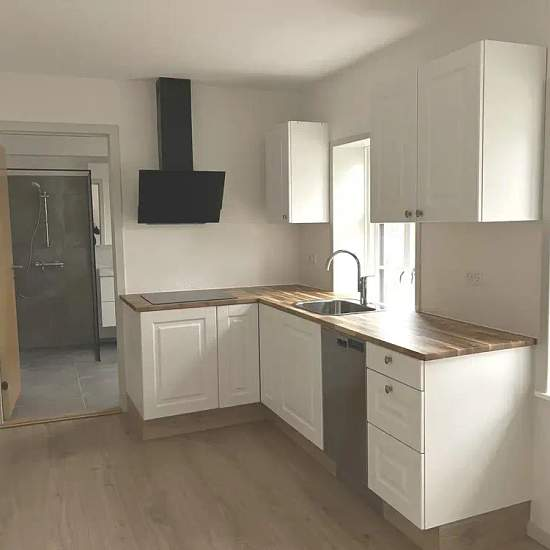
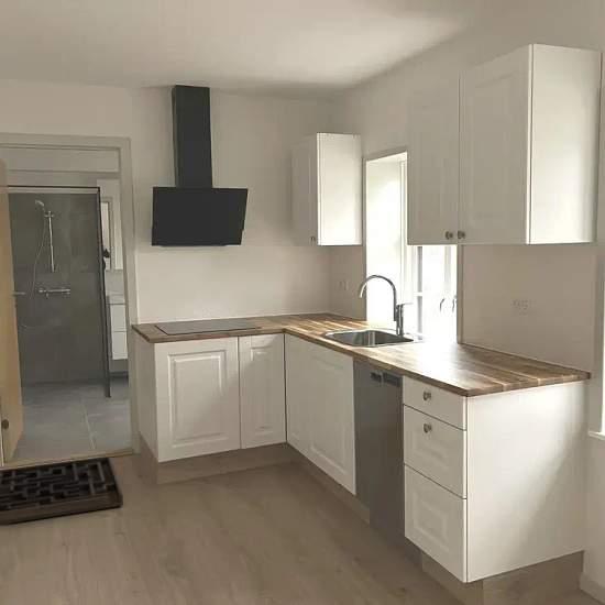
+ doormat [0,455,124,526]
